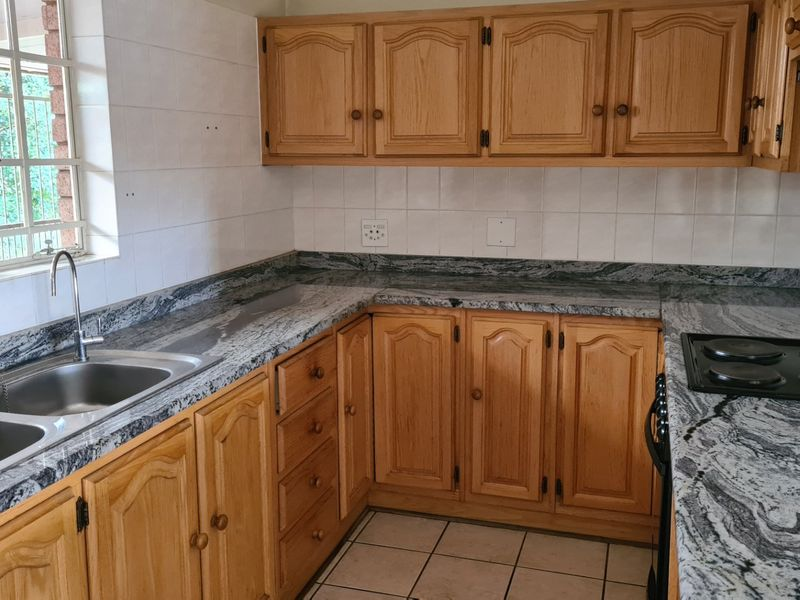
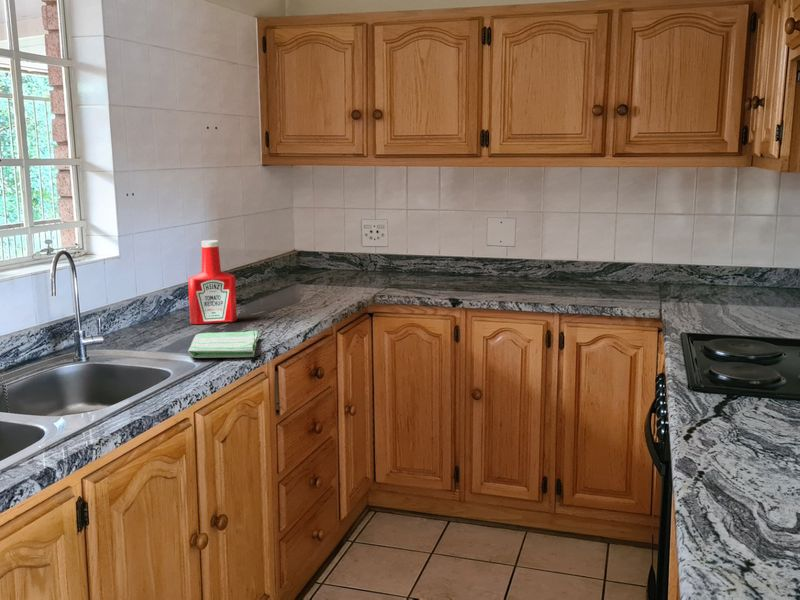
+ soap bottle [187,239,238,325]
+ dish towel [187,330,260,359]
